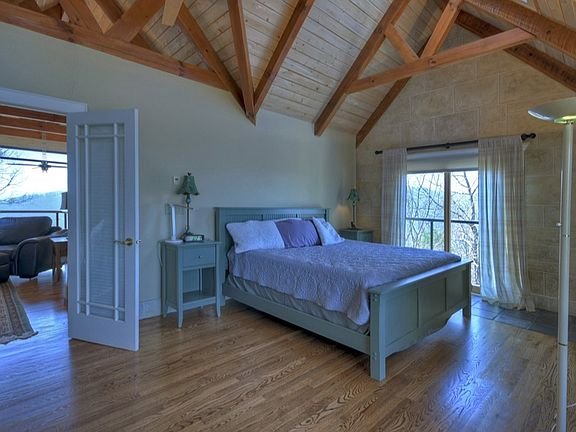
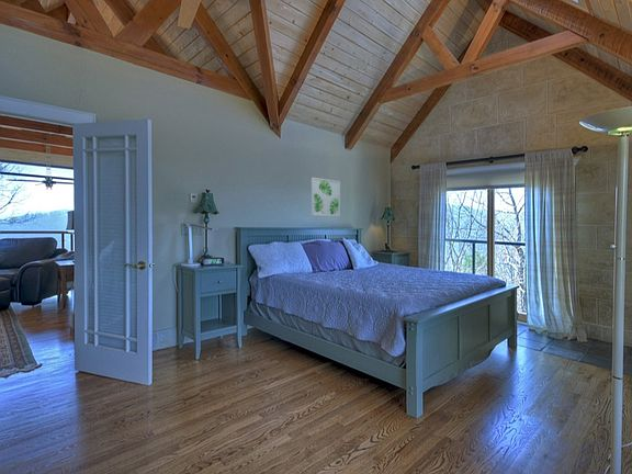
+ wall art [311,177,341,217]
